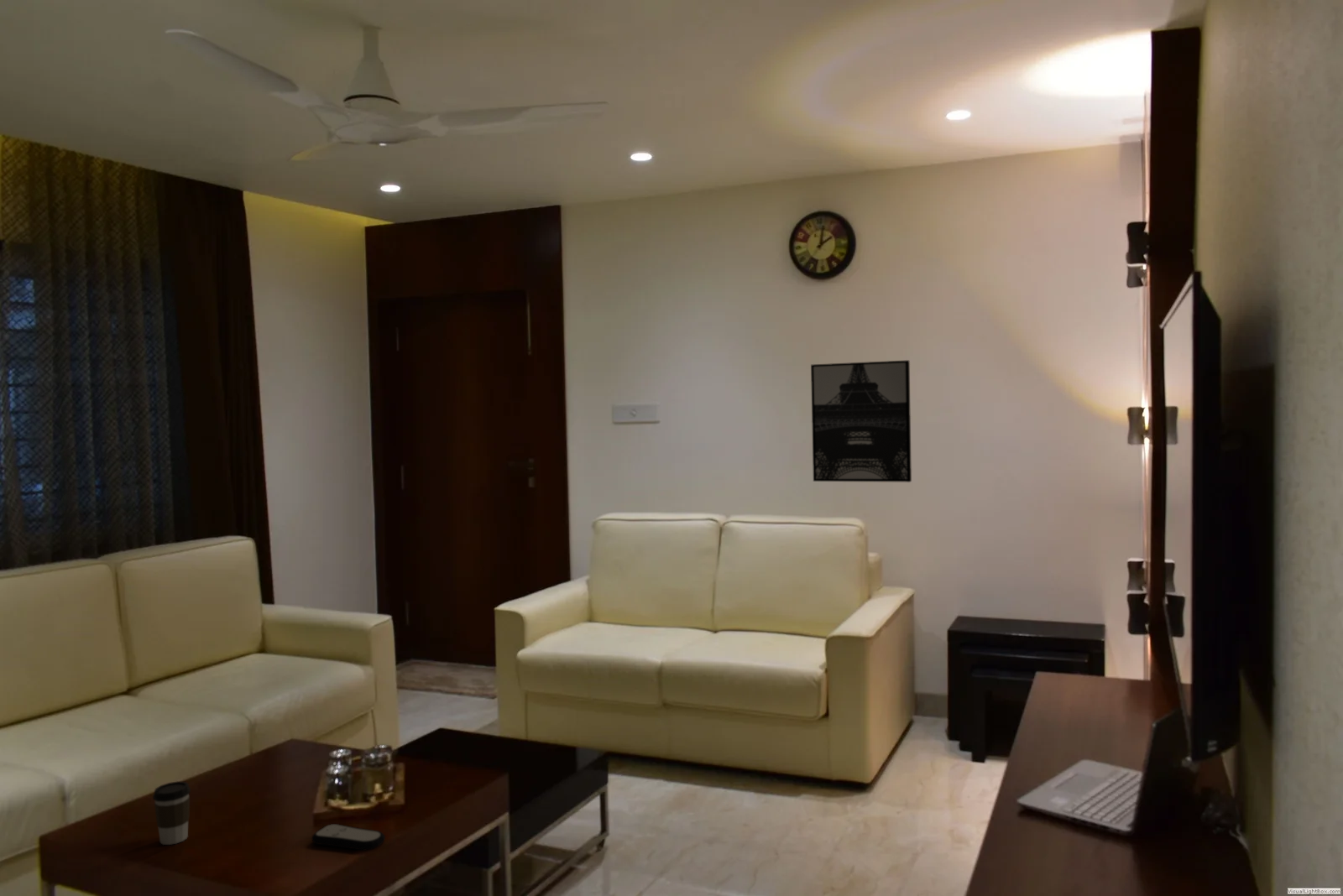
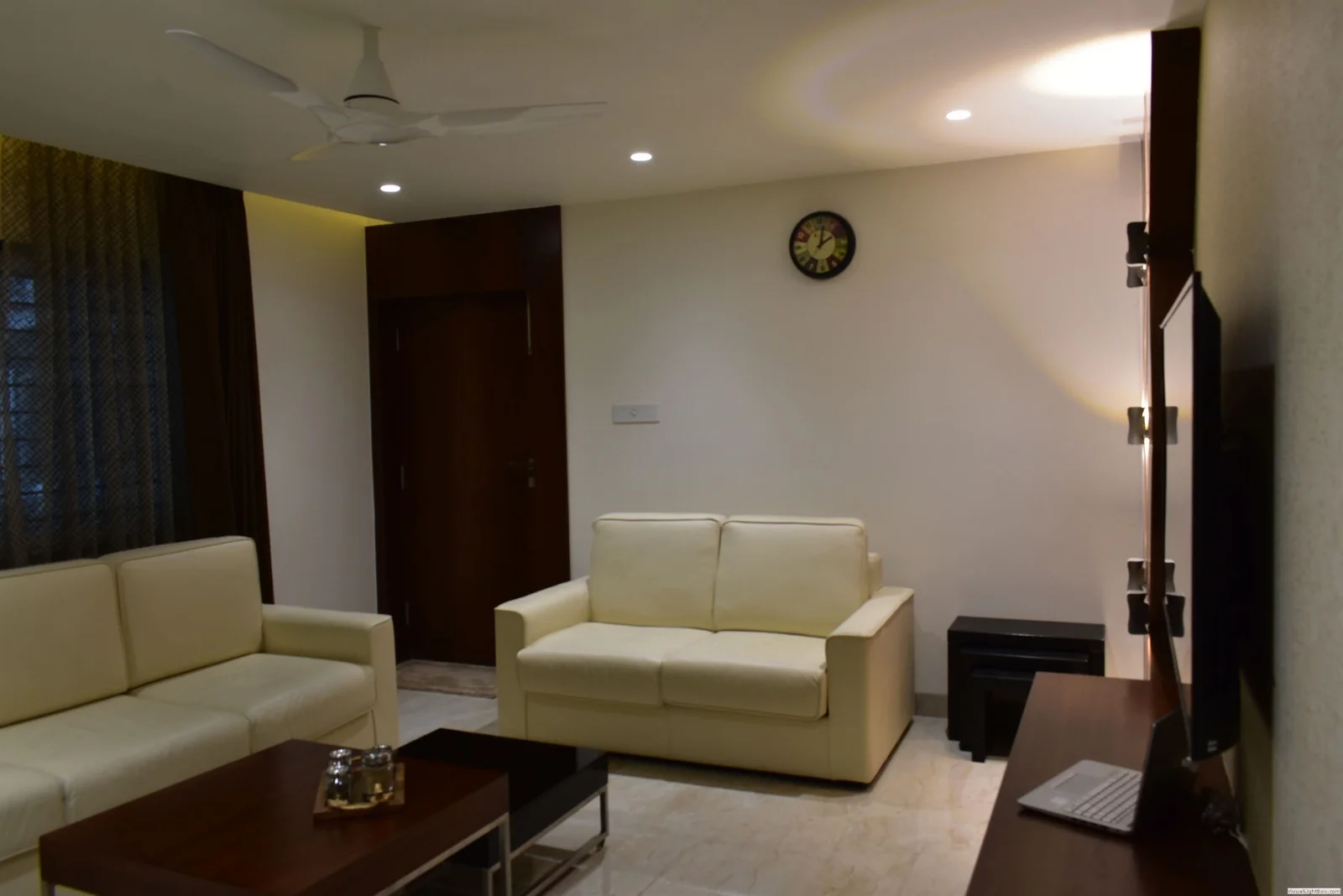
- wall art [810,359,912,483]
- coffee cup [152,780,191,846]
- remote control [311,823,386,852]
